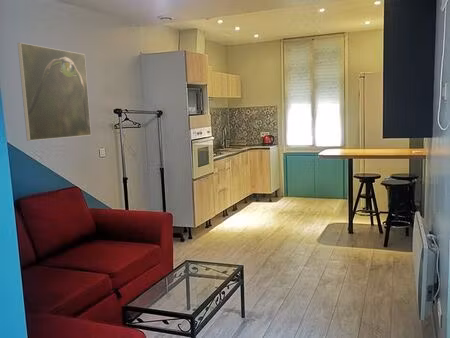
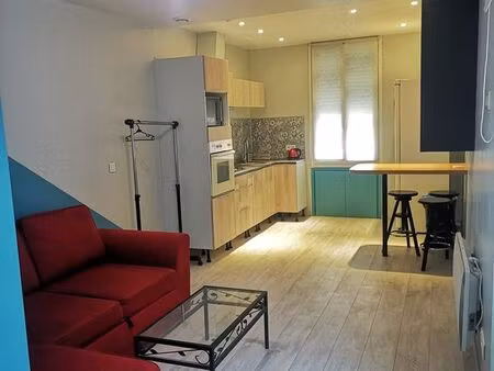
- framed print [17,42,92,142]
